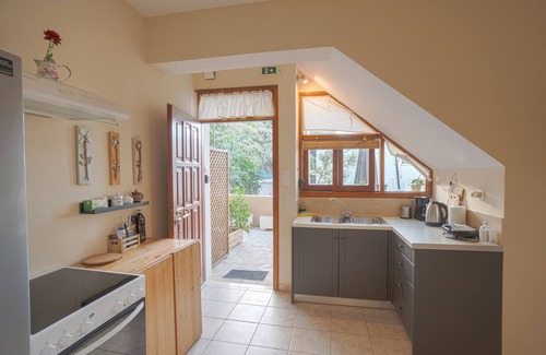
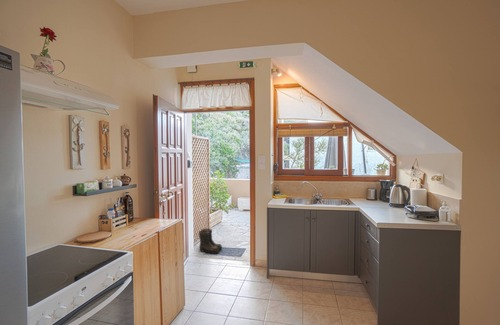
+ boots [198,228,223,255]
